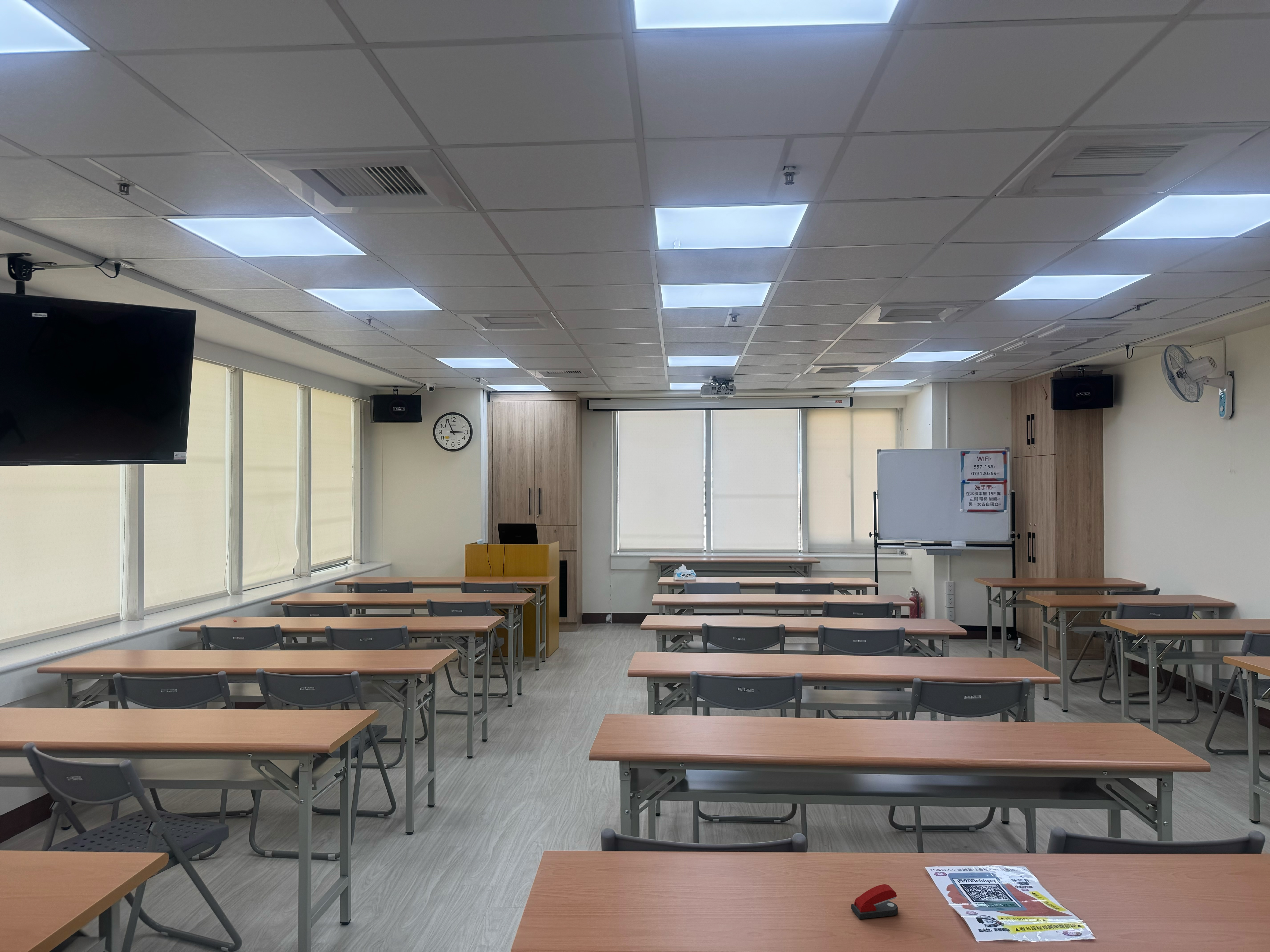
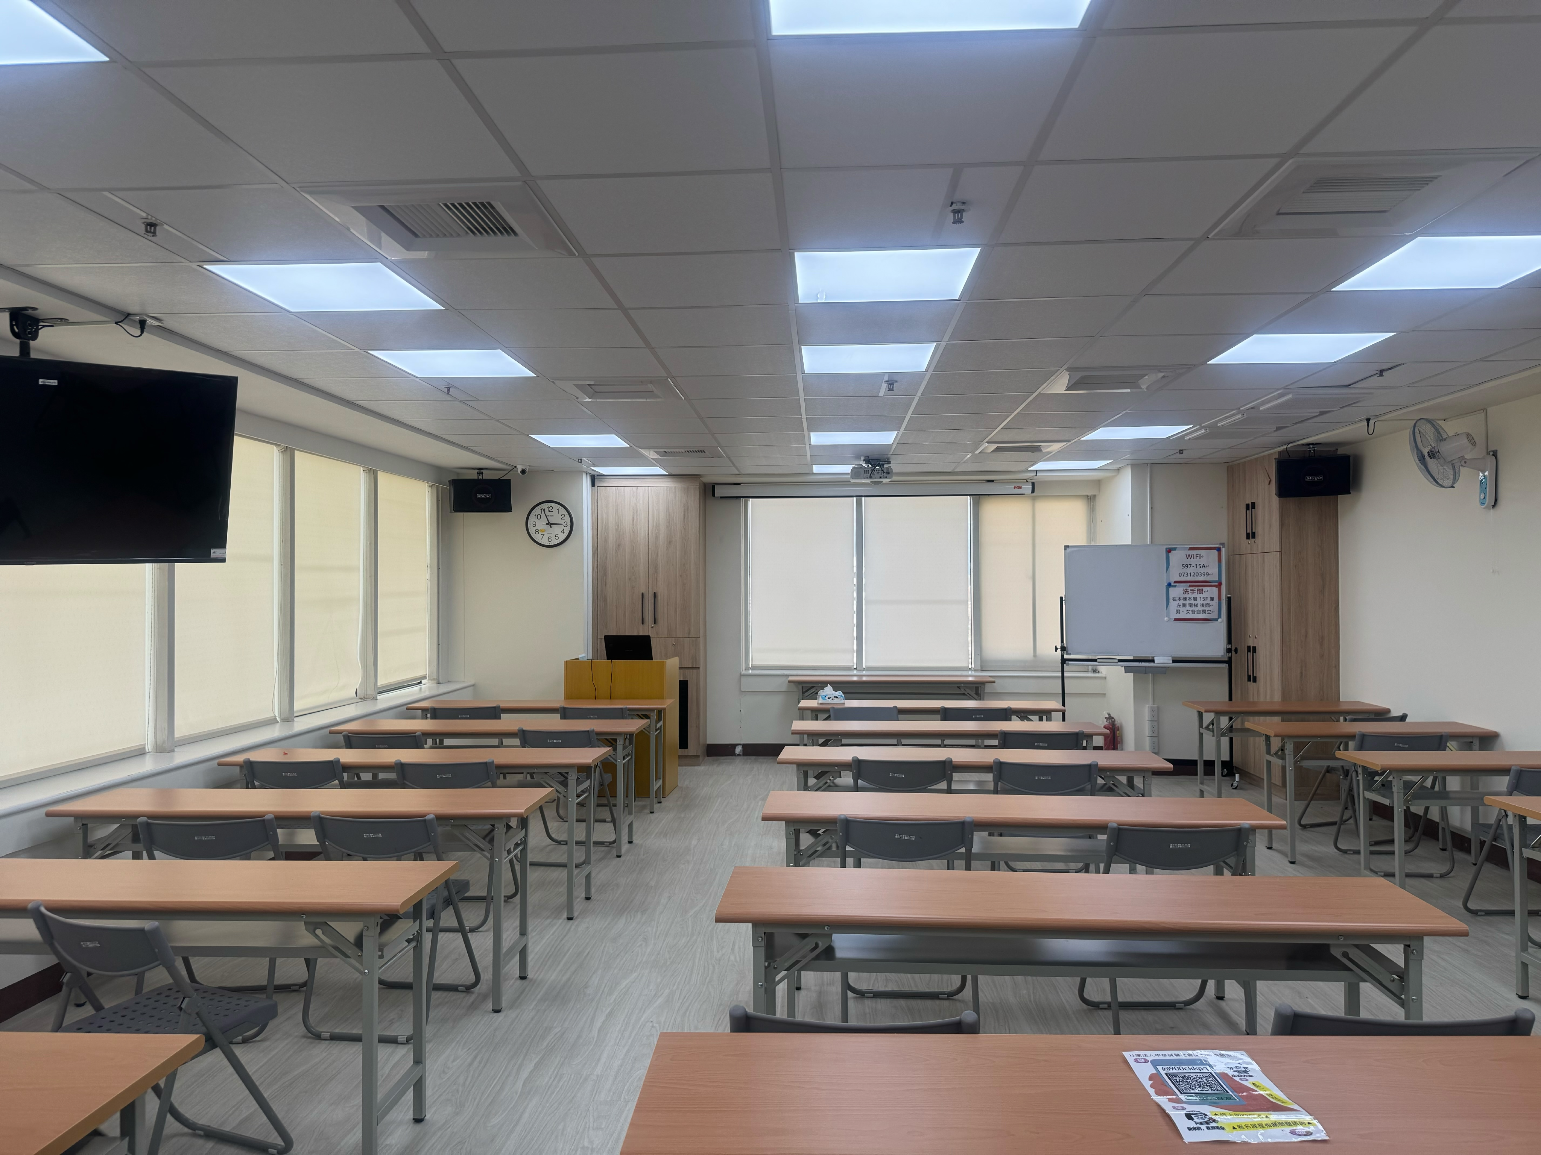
- stapler [851,884,898,919]
